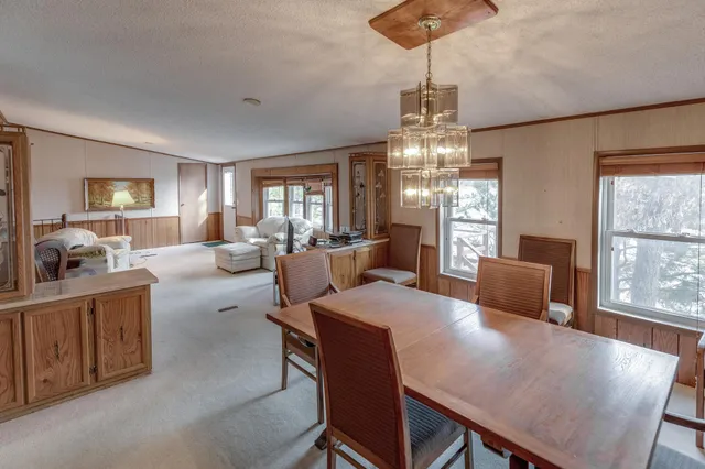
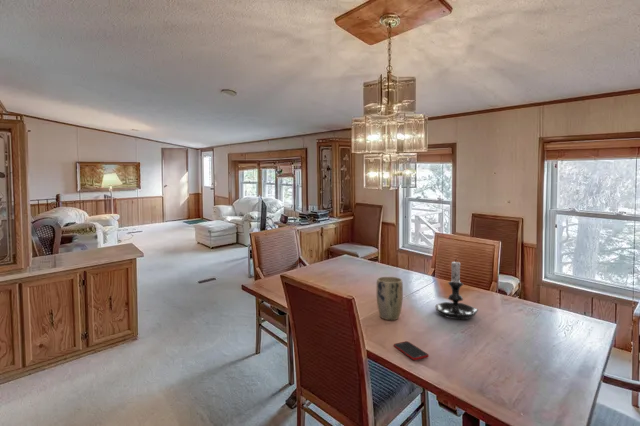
+ candle holder [434,257,479,320]
+ cell phone [393,340,430,361]
+ plant pot [376,276,404,321]
